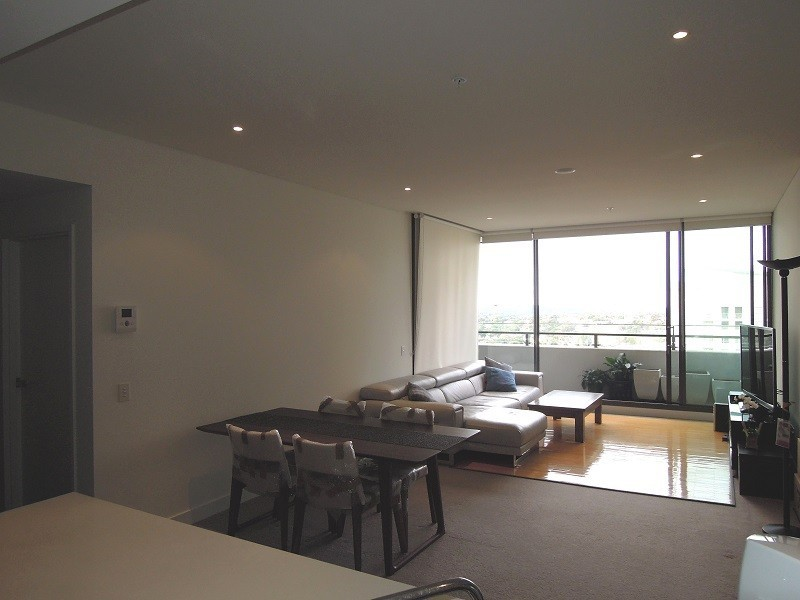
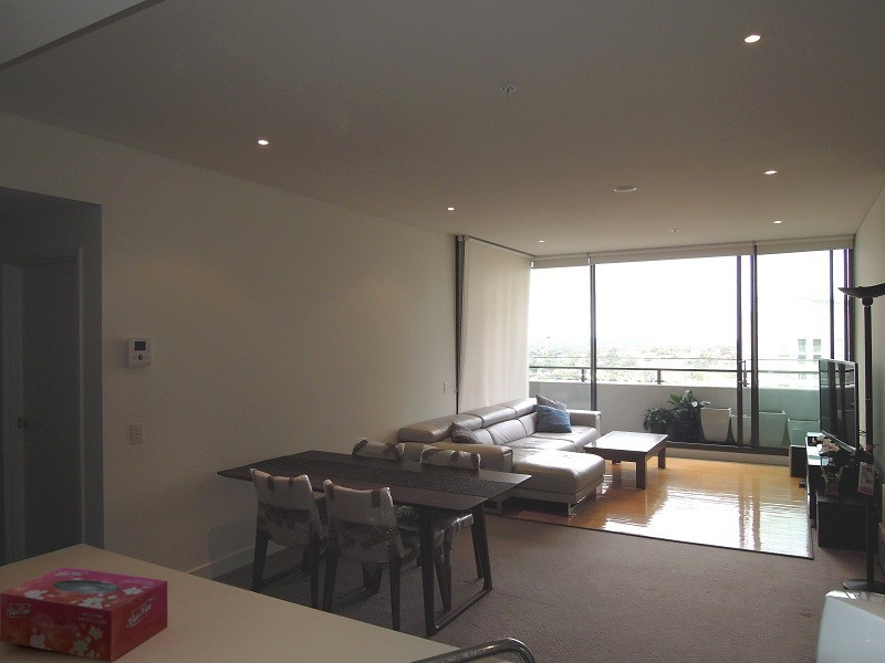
+ tissue box [0,566,168,663]
